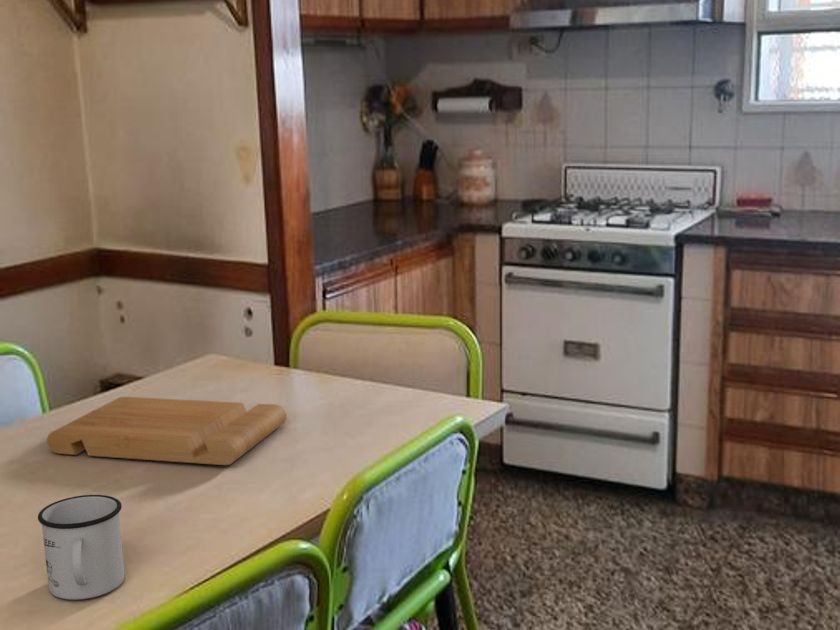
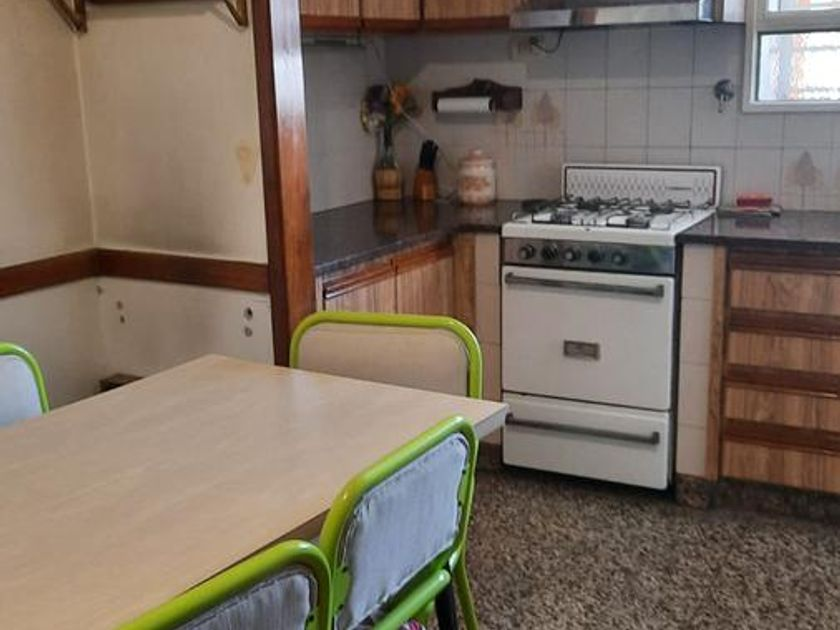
- cutting board [46,396,288,466]
- mug [37,494,126,601]
